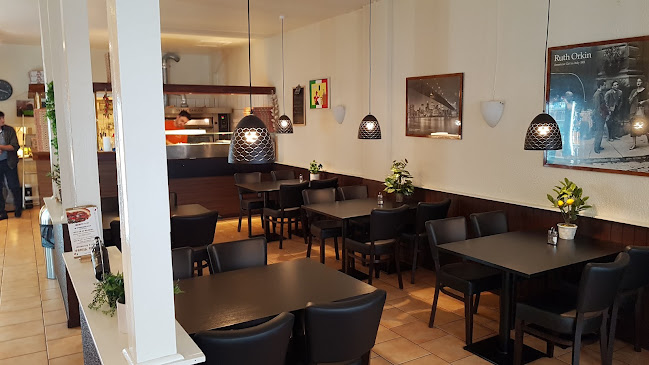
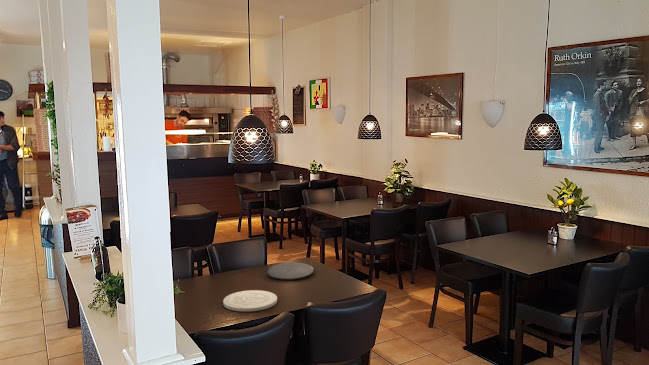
+ plate [266,261,315,281]
+ plate [222,289,278,312]
